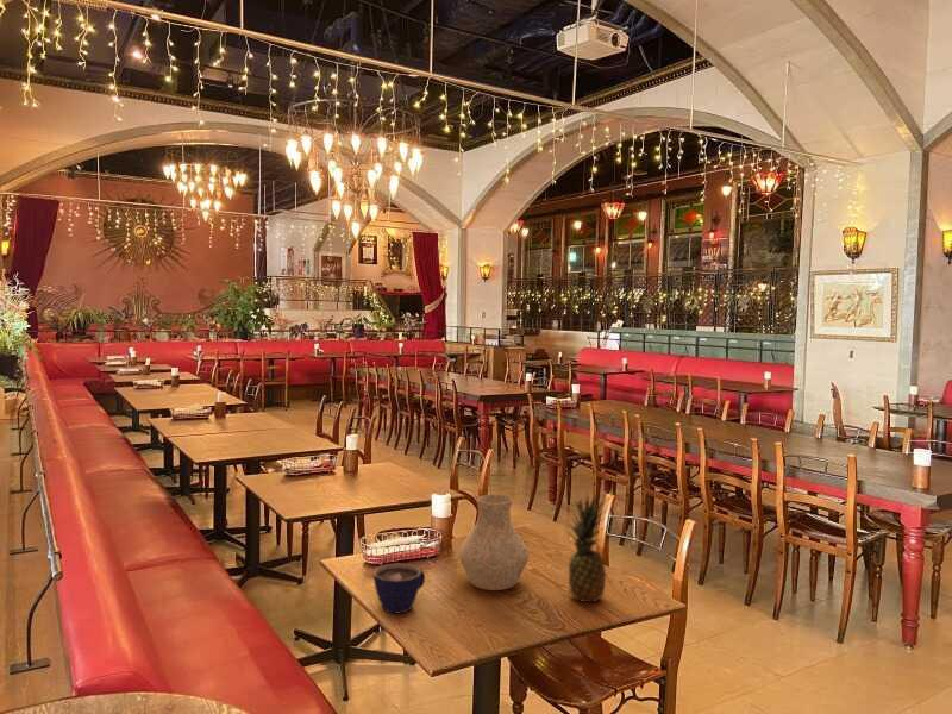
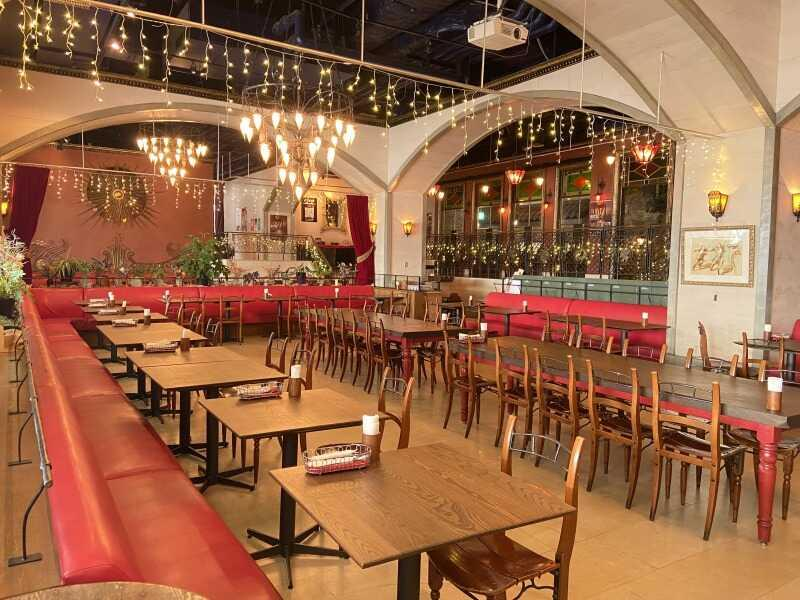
- fruit [565,491,609,603]
- vase [458,493,530,591]
- cup [372,562,426,615]
